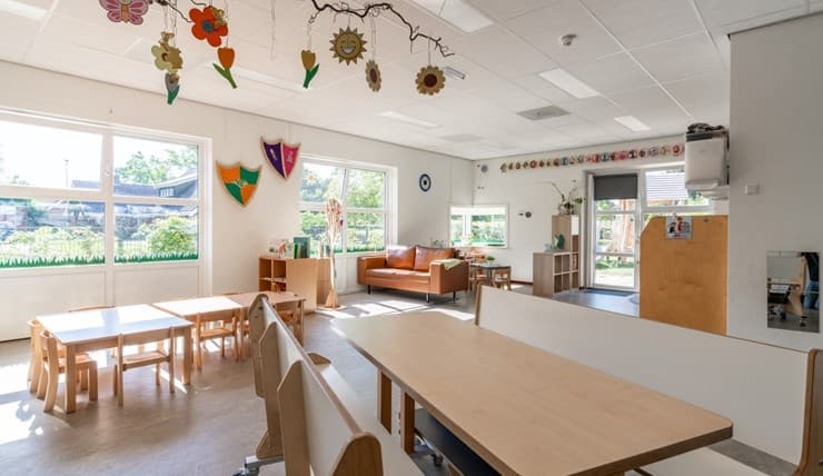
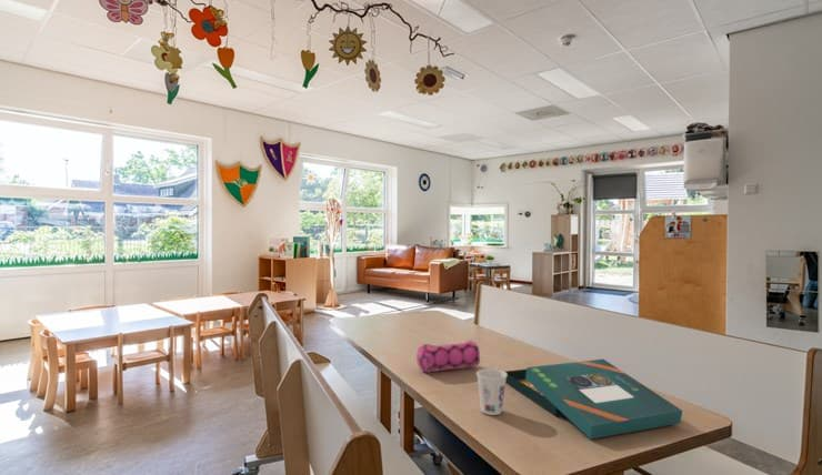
+ pencil case [415,338,481,373]
+ board game [504,358,683,441]
+ cup [475,367,507,416]
